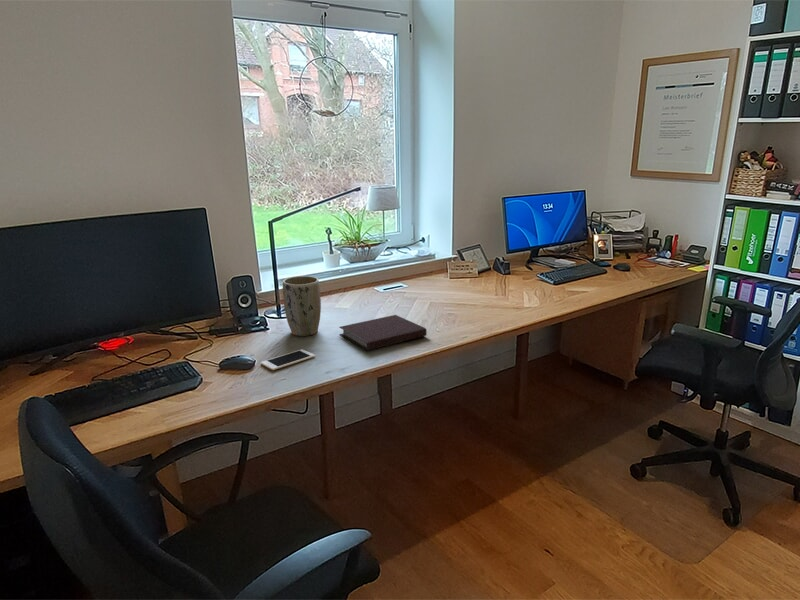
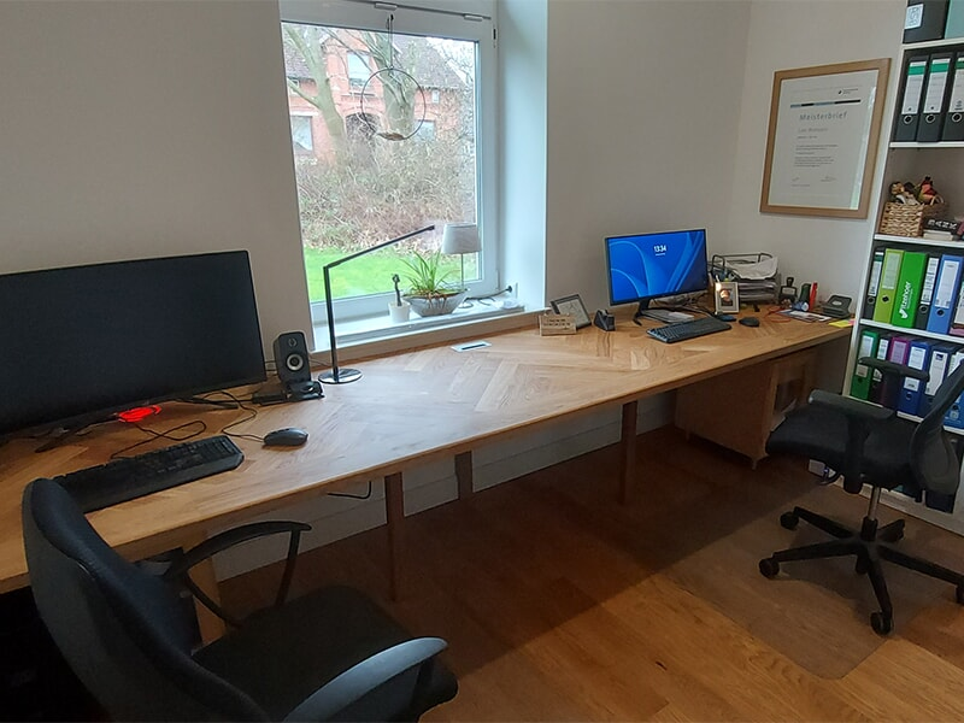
- notebook [338,314,428,351]
- plant pot [282,275,322,337]
- cell phone [260,349,316,371]
